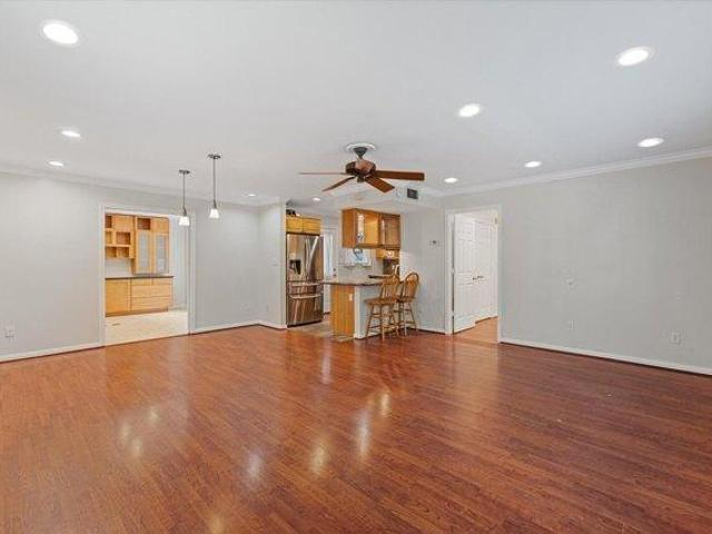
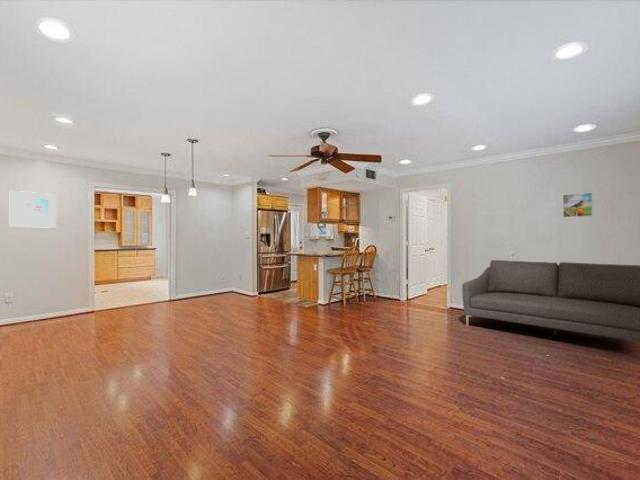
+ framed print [9,190,57,229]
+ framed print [562,192,593,218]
+ sofa [461,259,640,343]
